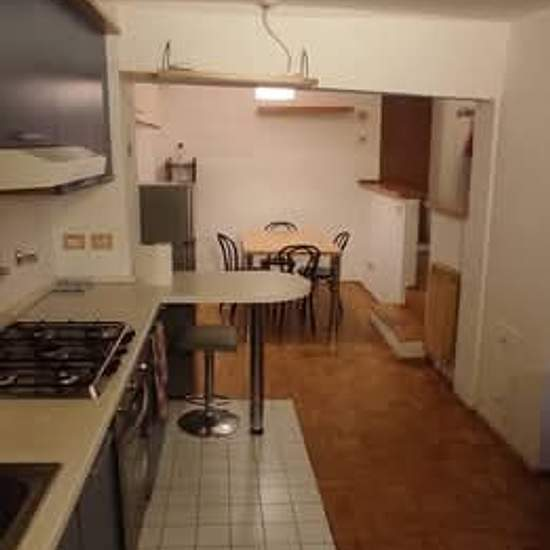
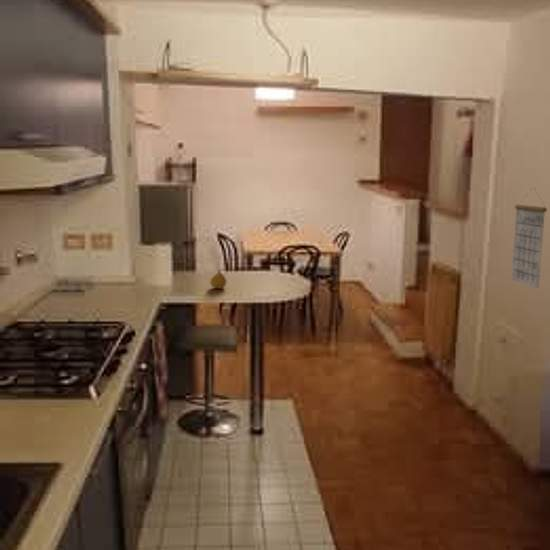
+ calendar [510,186,548,290]
+ fruit [209,268,228,290]
